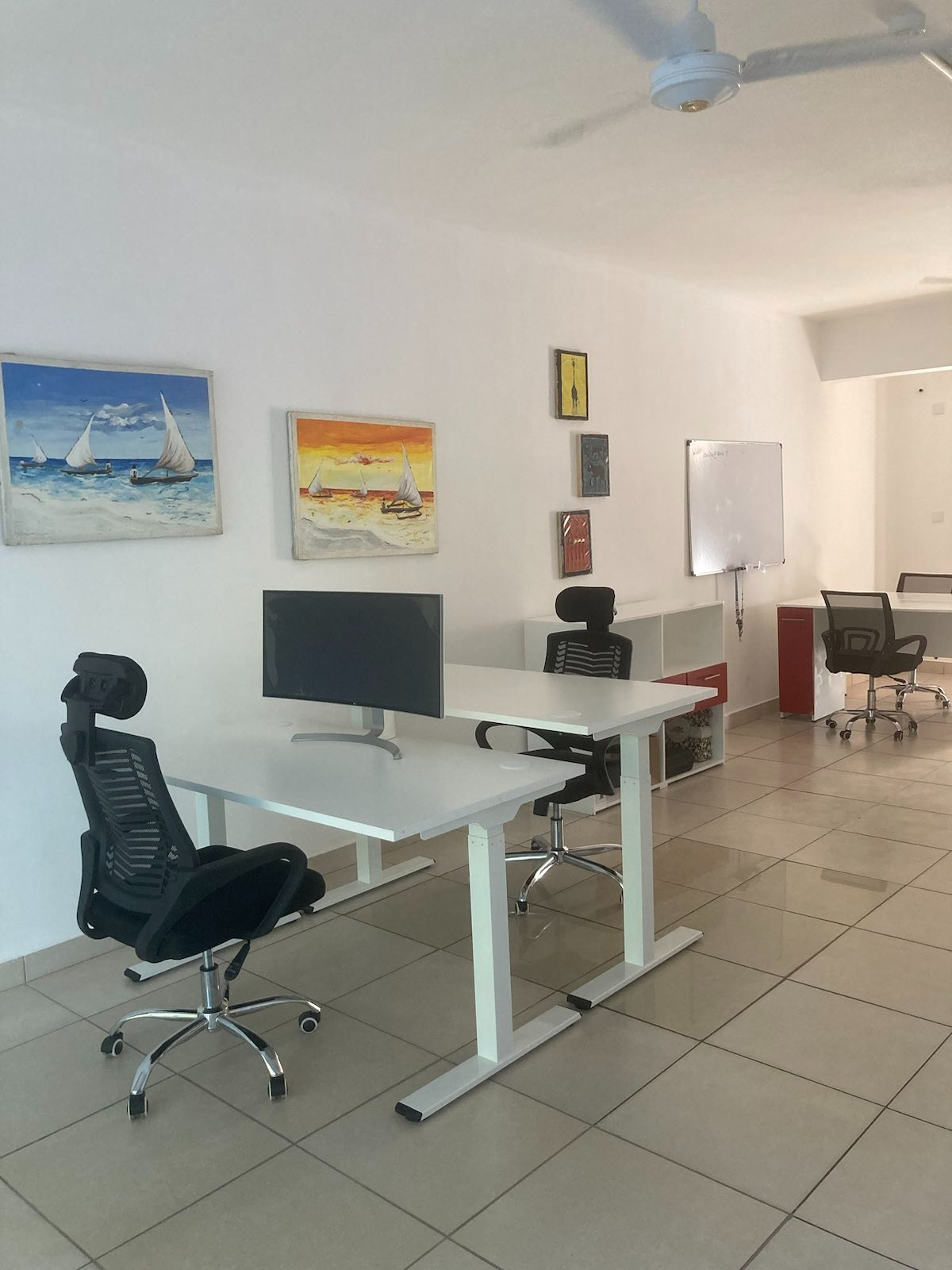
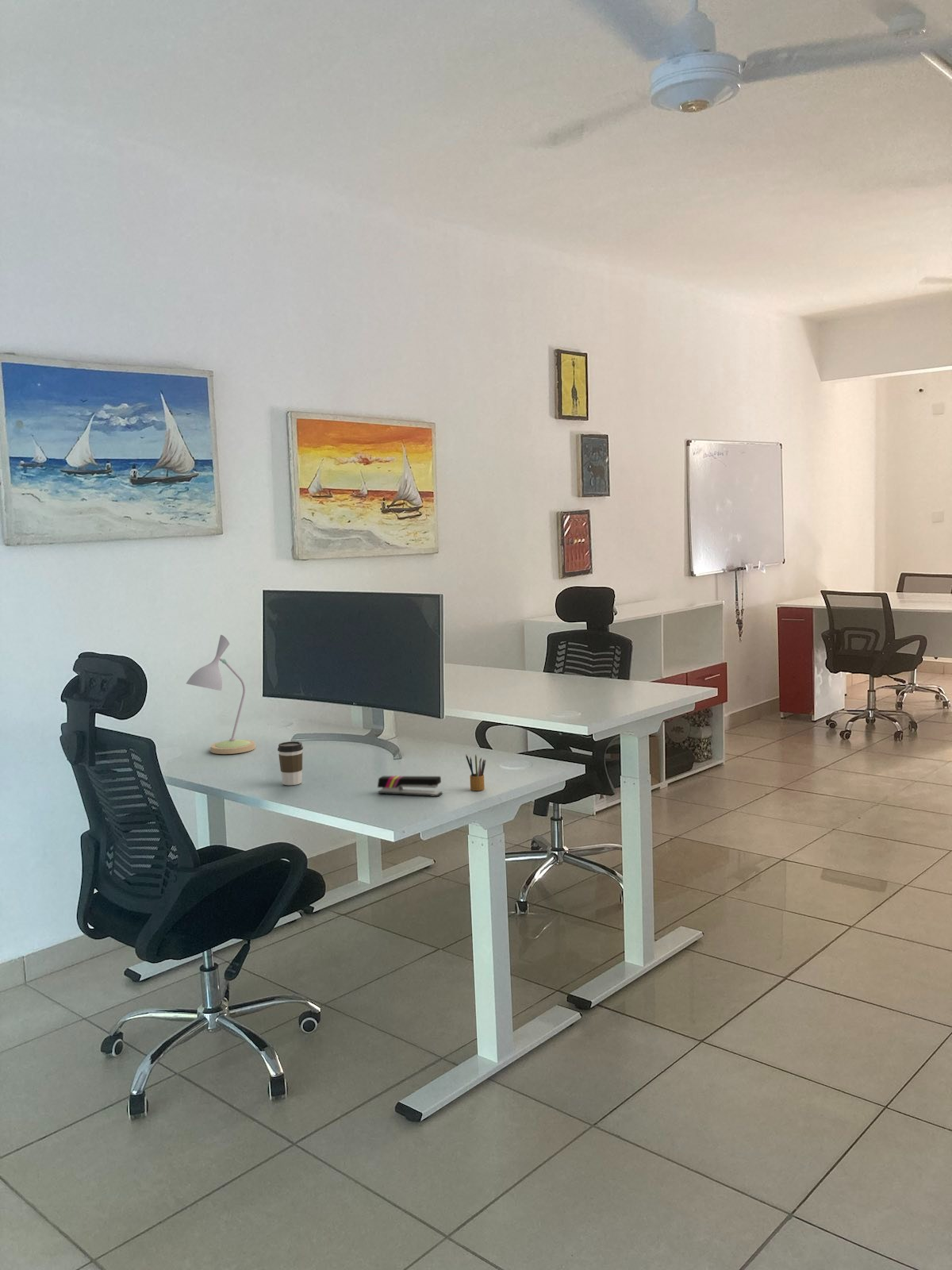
+ desk lamp [186,634,256,755]
+ stapler [377,775,443,798]
+ coffee cup [277,741,304,786]
+ pencil box [465,754,486,791]
